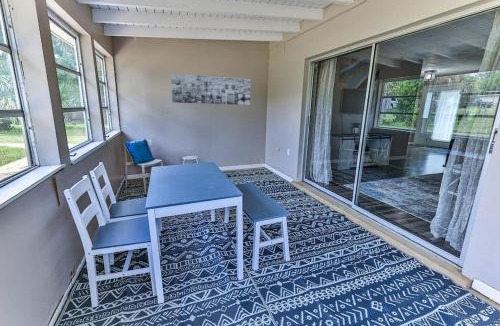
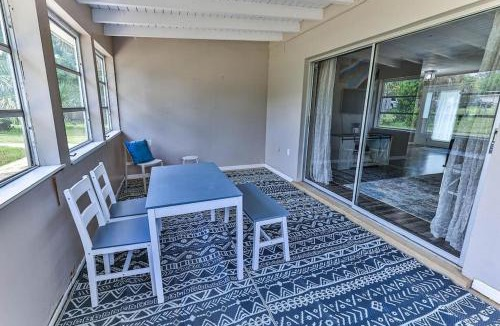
- wall art [170,72,252,106]
